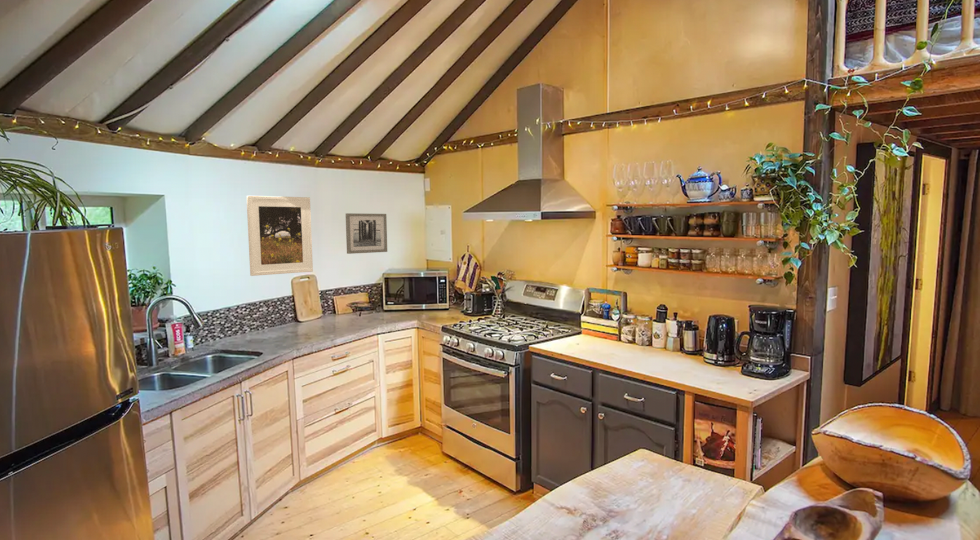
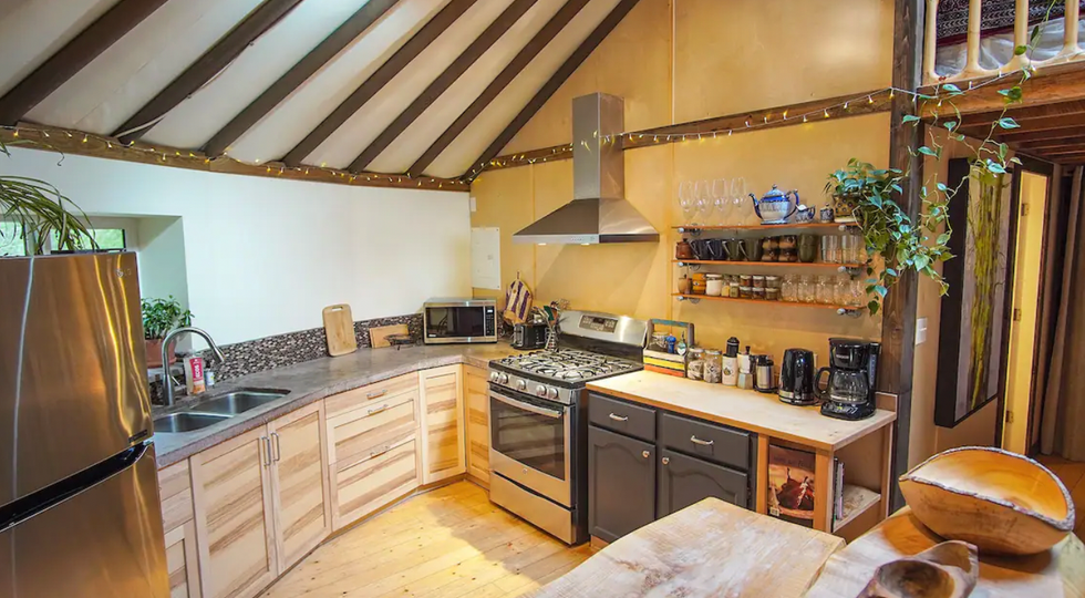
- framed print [246,194,314,277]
- wall art [345,212,388,255]
